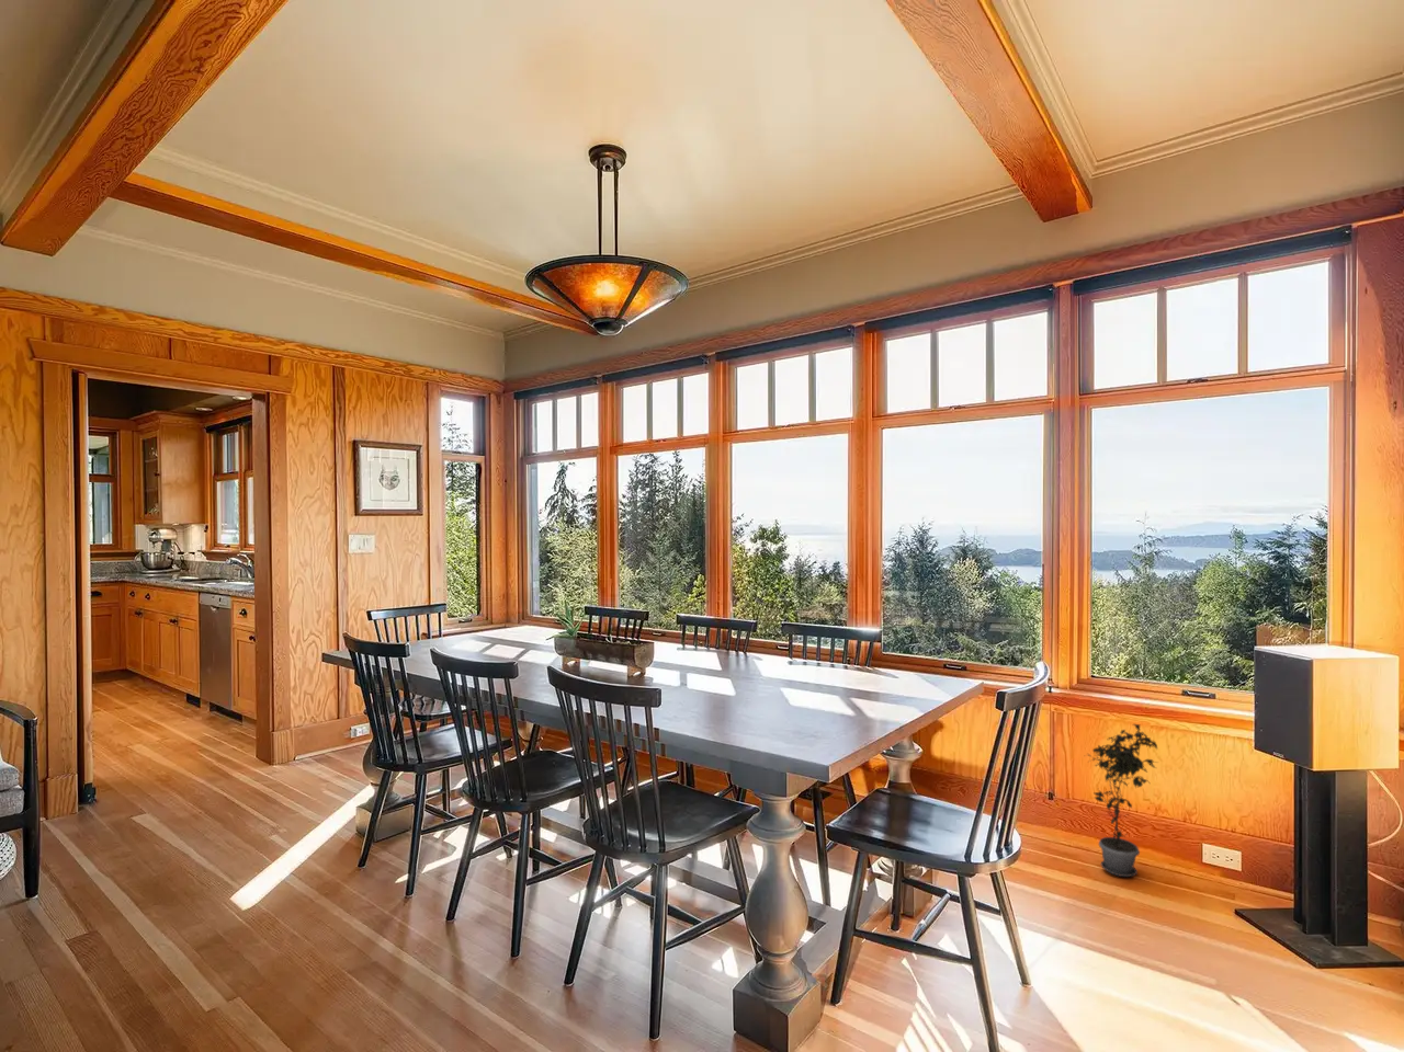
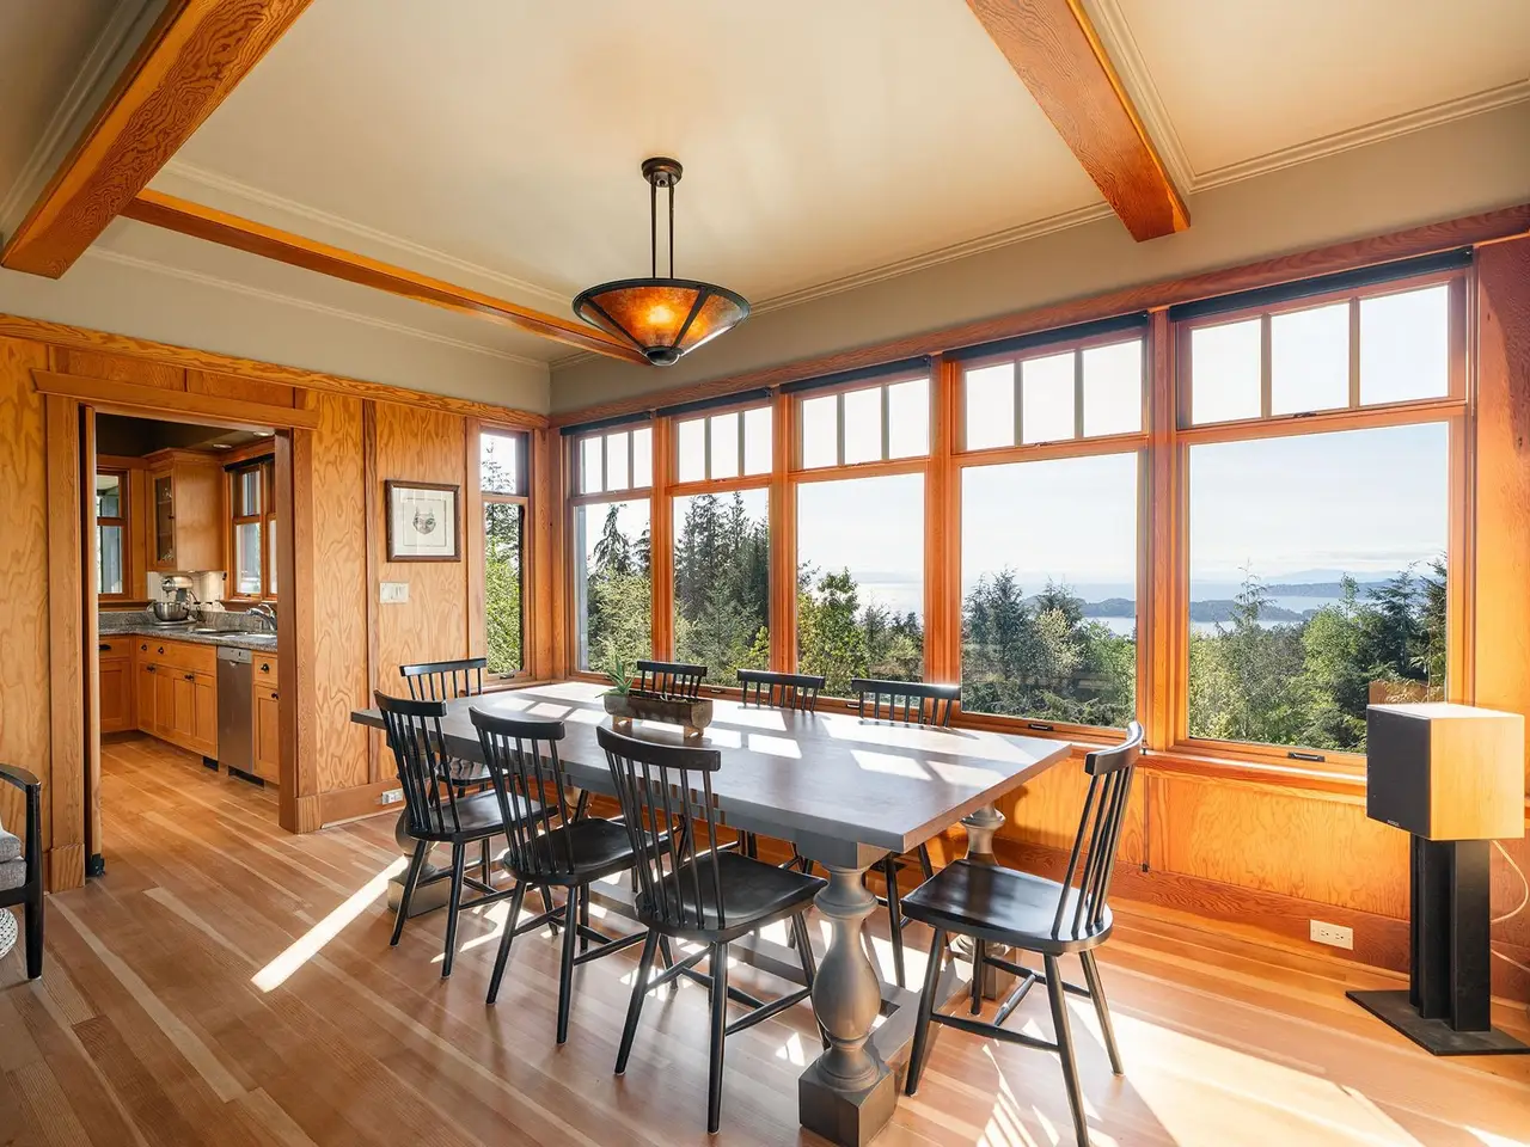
- potted plant [1083,723,1160,877]
